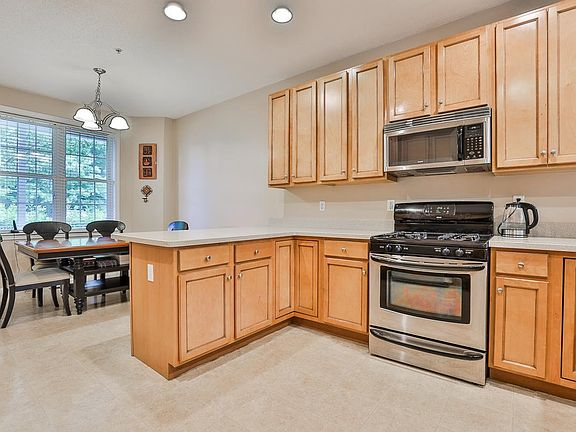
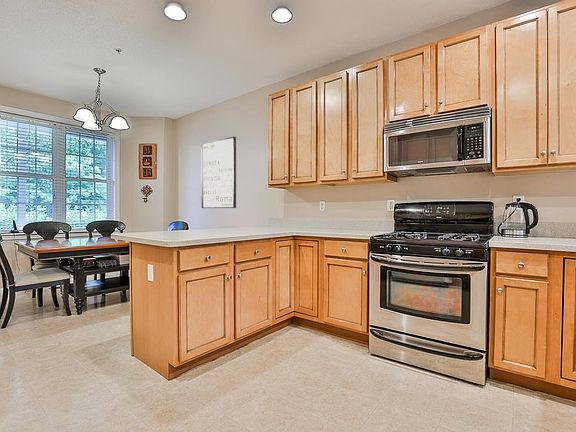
+ wall art [201,136,237,209]
